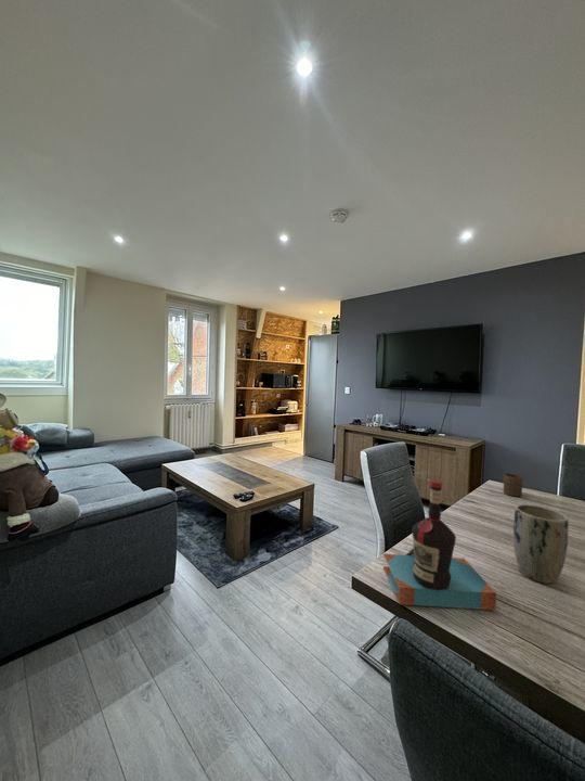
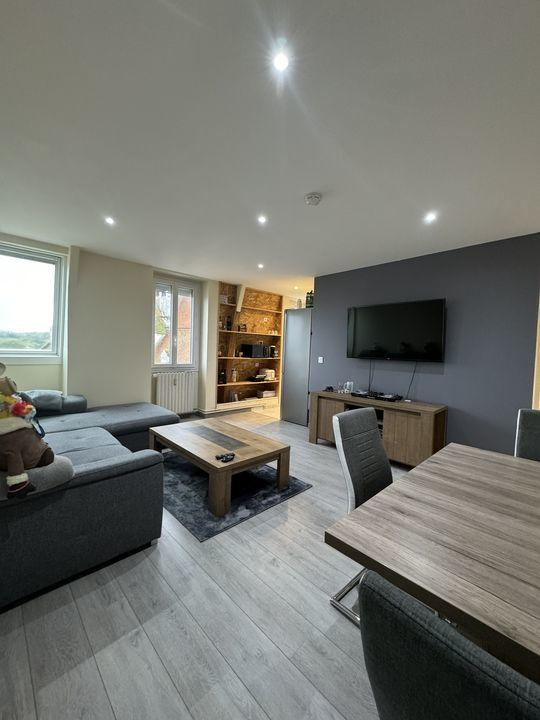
- bottle [382,479,497,611]
- plant pot [512,503,570,585]
- cup [503,472,524,498]
